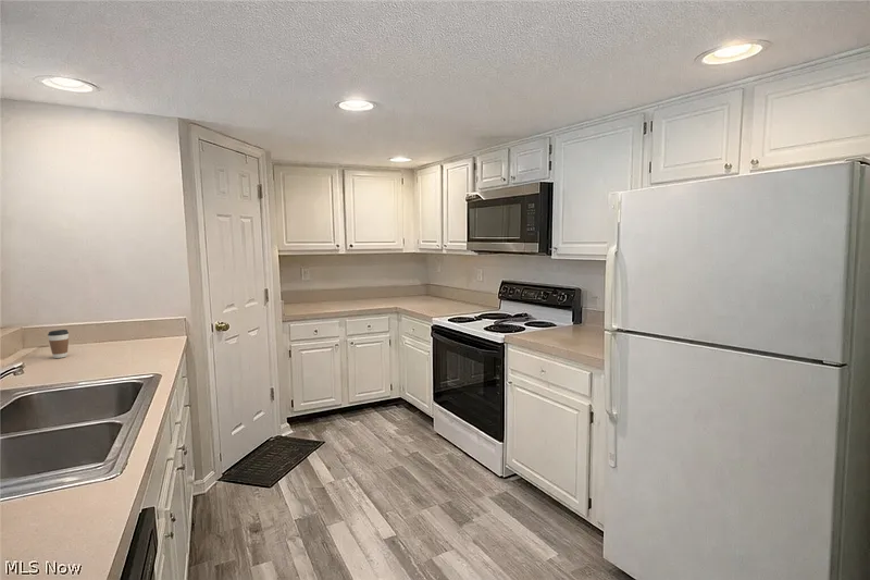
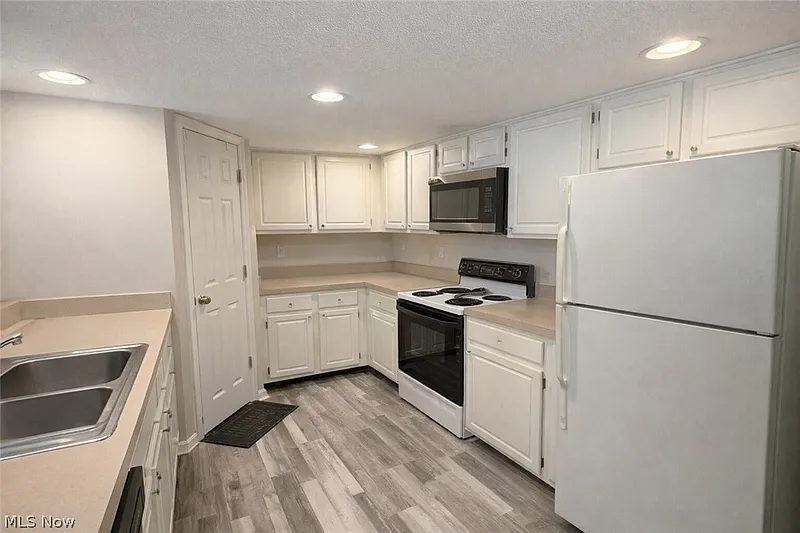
- coffee cup [47,329,70,359]
